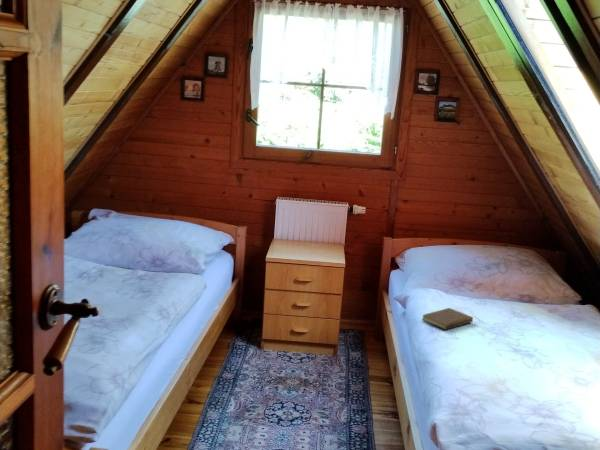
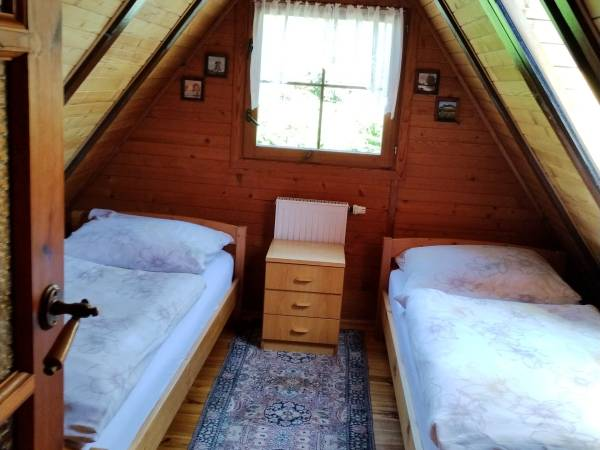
- book [421,307,482,331]
